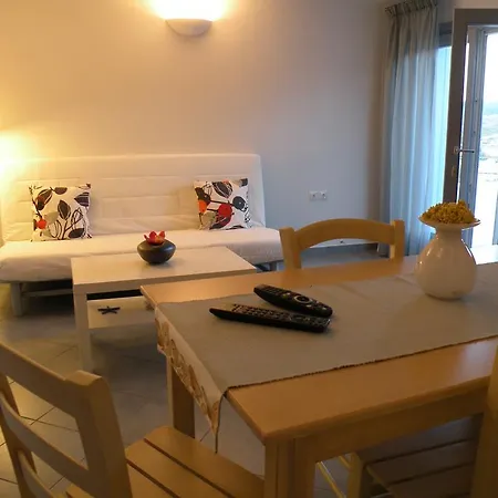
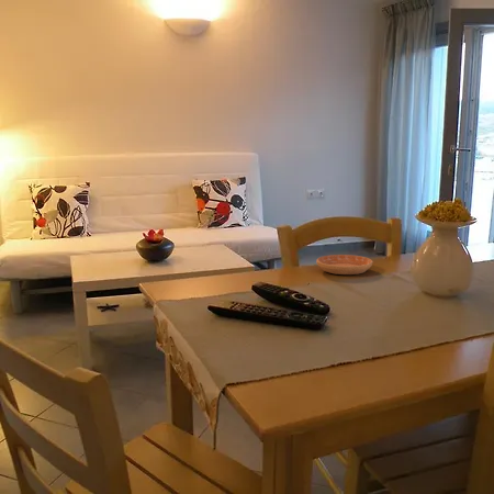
+ saucer [315,254,373,276]
